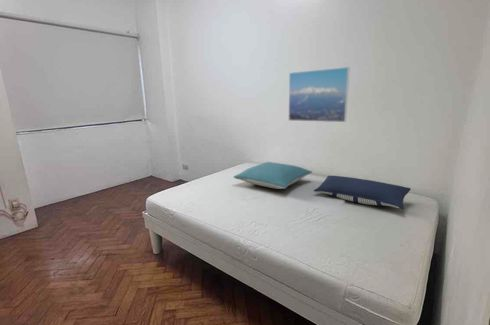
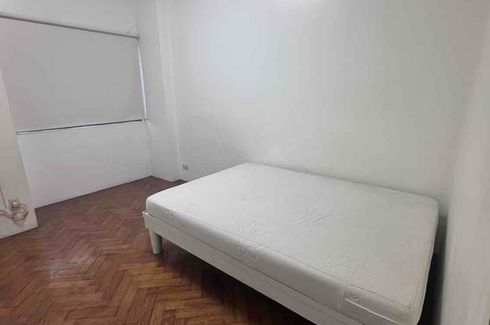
- pillow [233,161,313,190]
- pillow [313,175,412,210]
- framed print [287,66,351,123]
